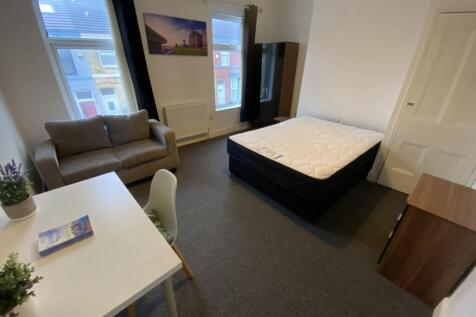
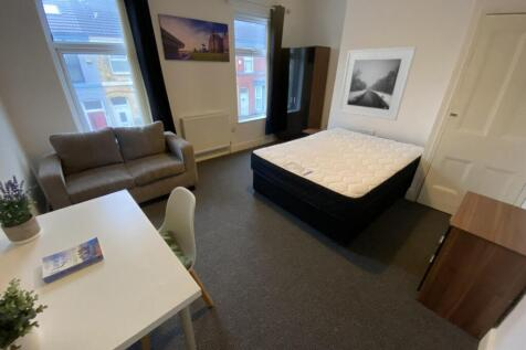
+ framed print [337,45,418,121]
